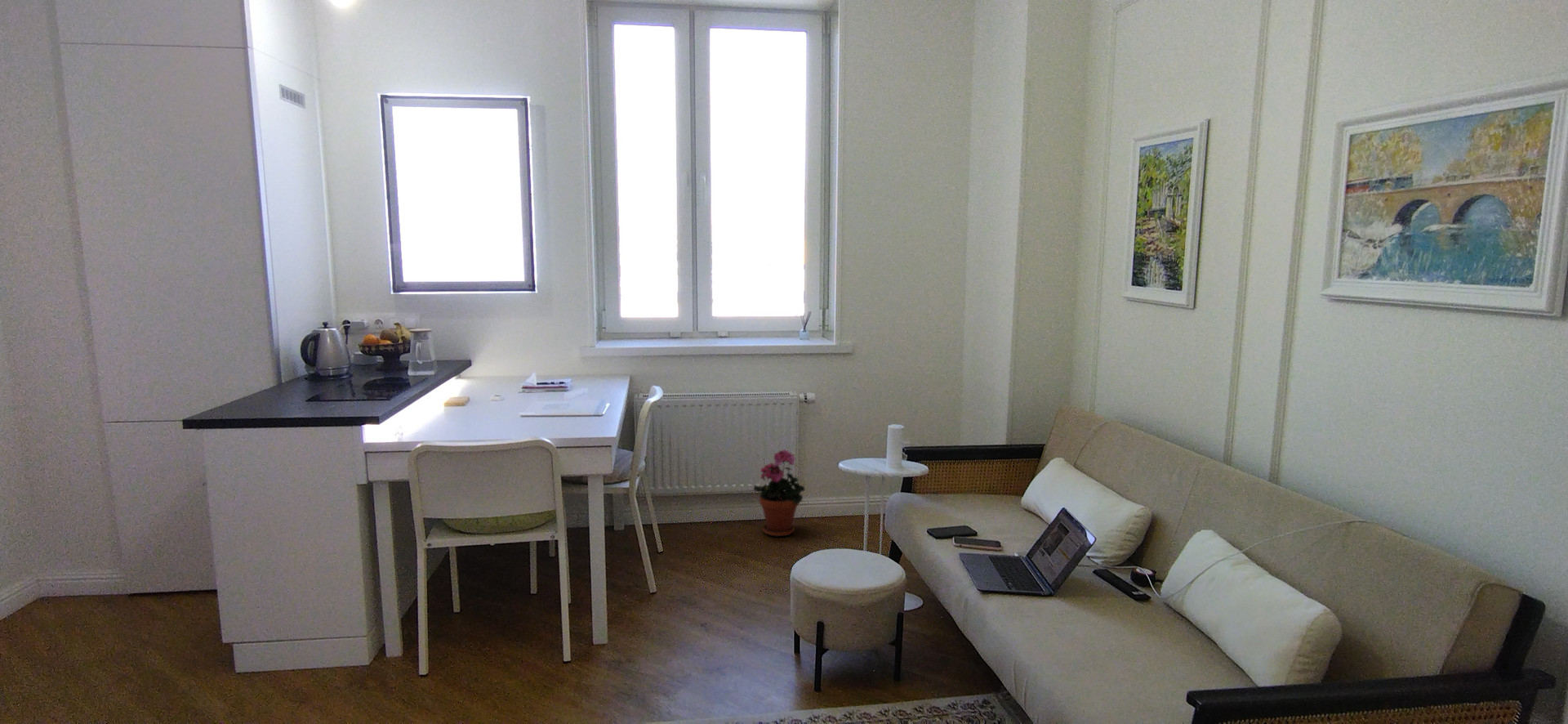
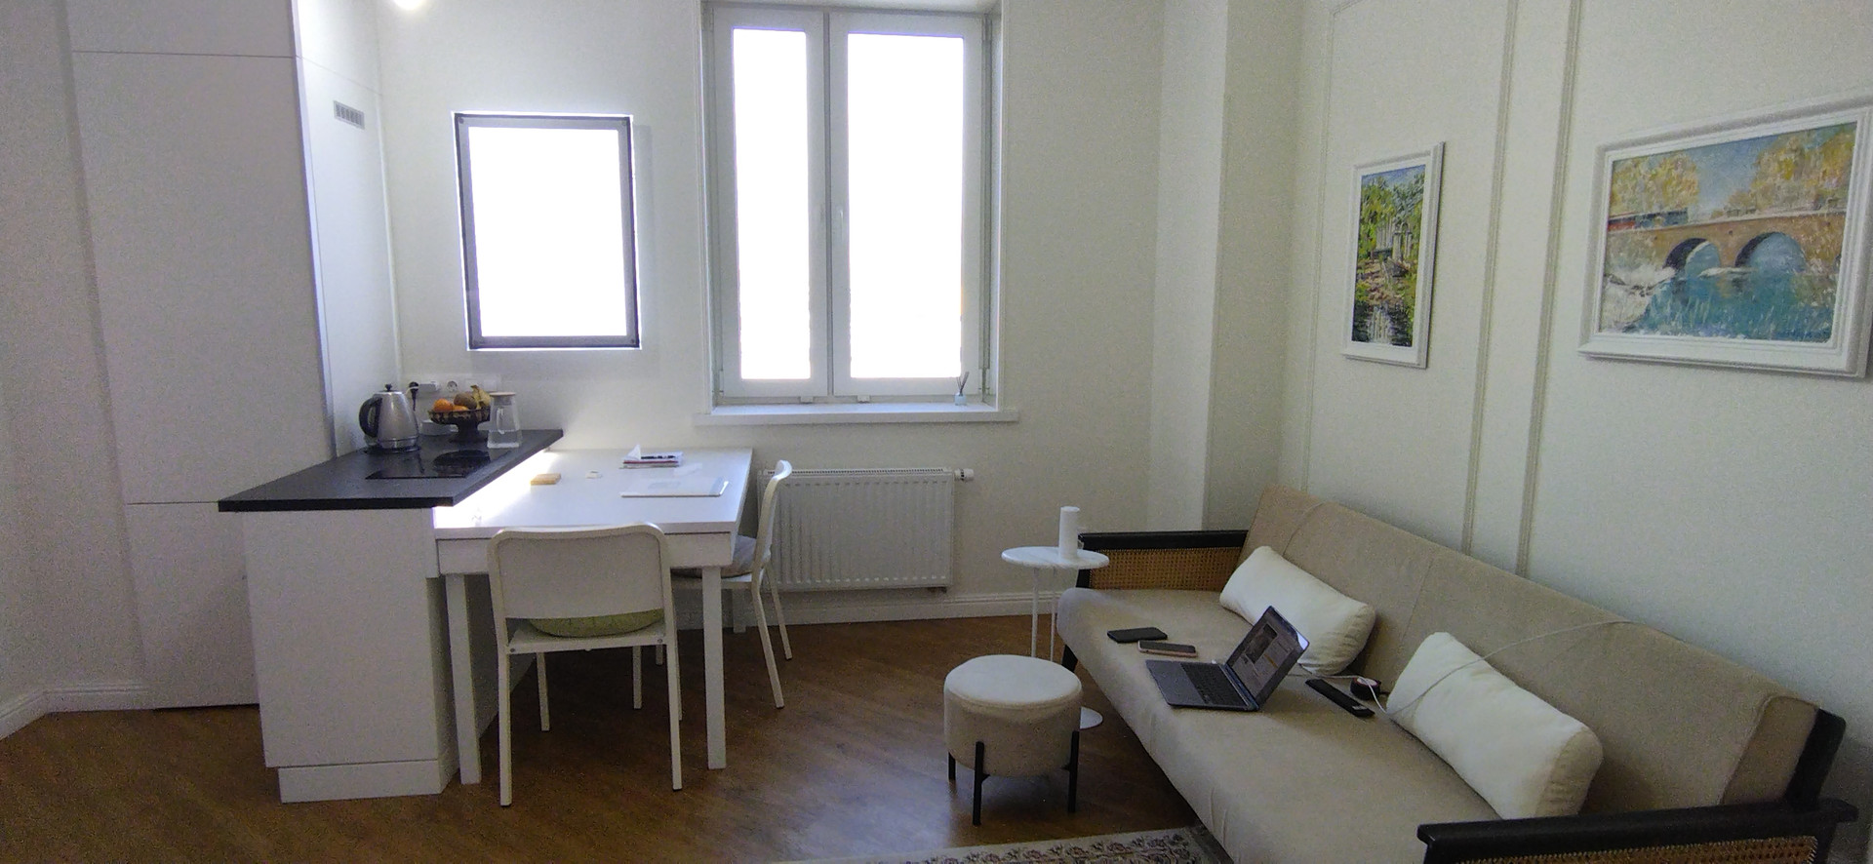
- potted plant [752,449,805,538]
